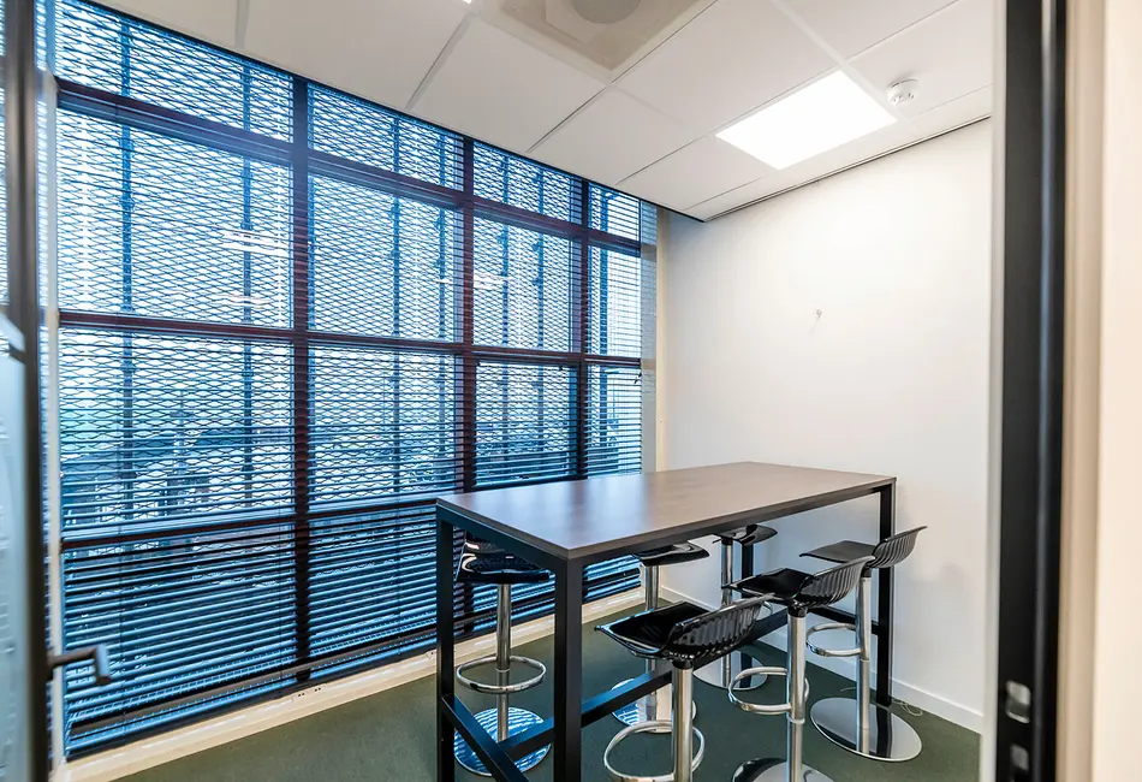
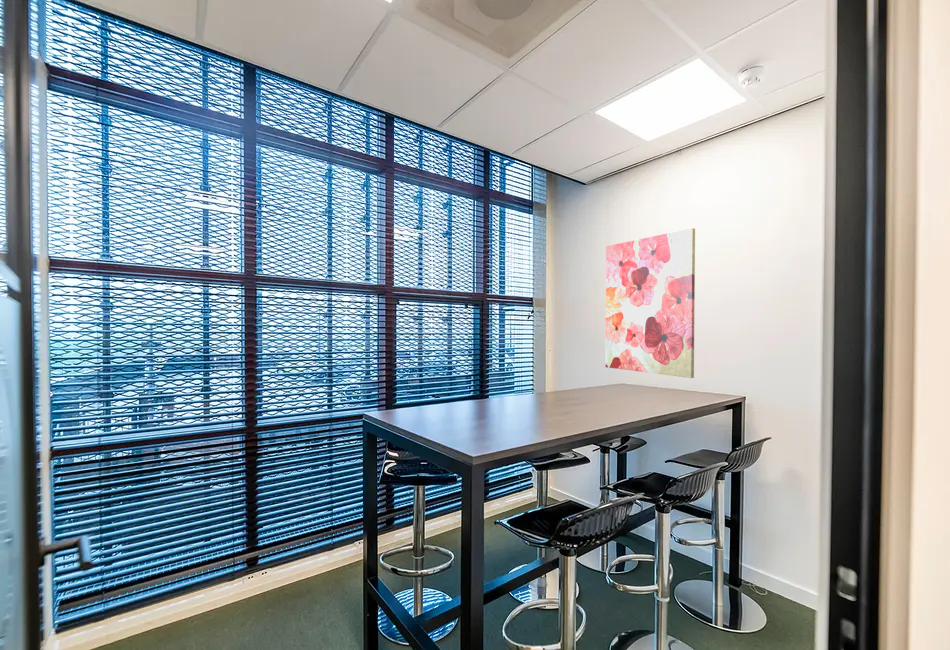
+ wall art [604,227,696,379]
